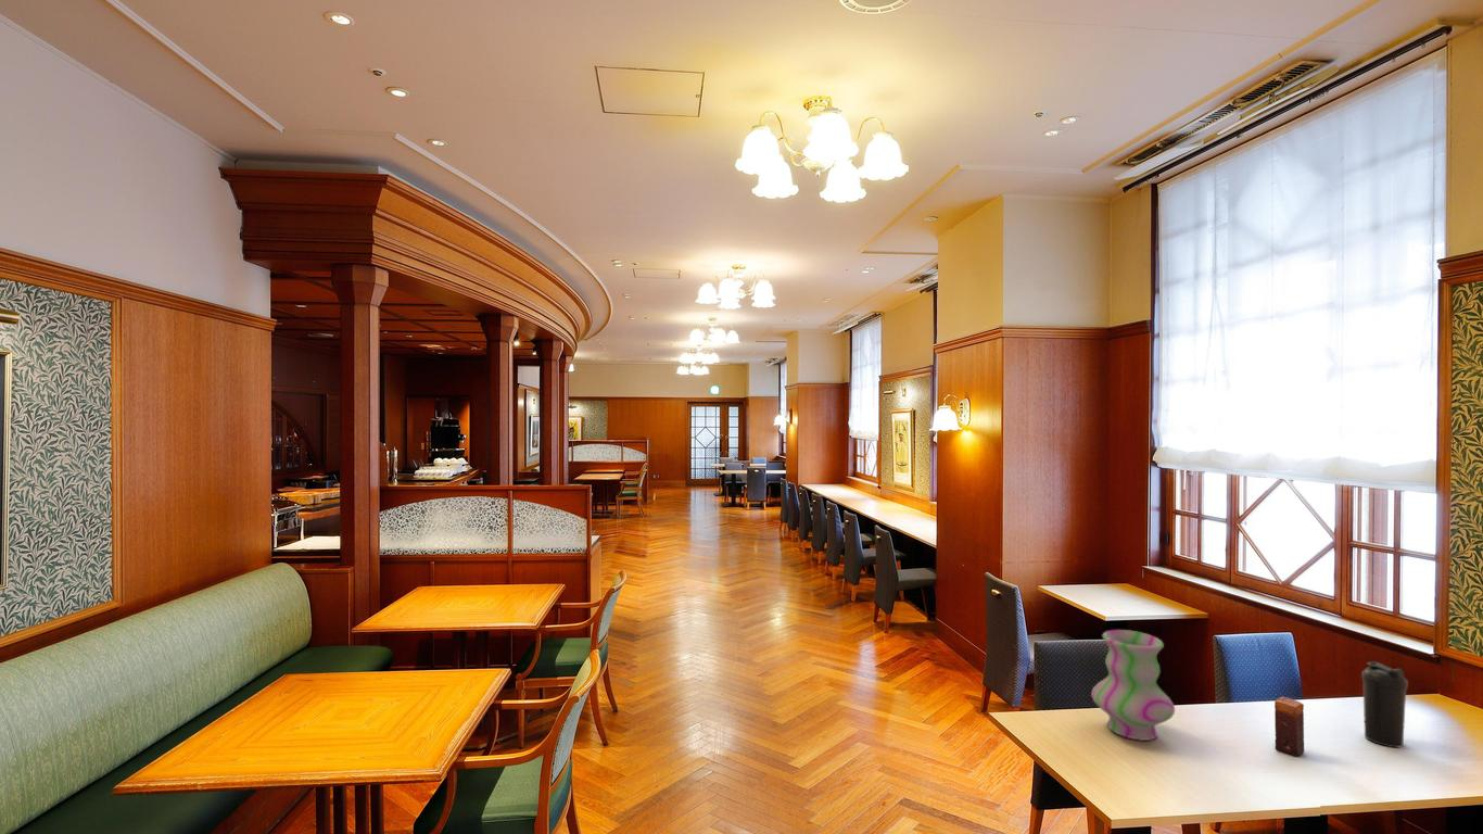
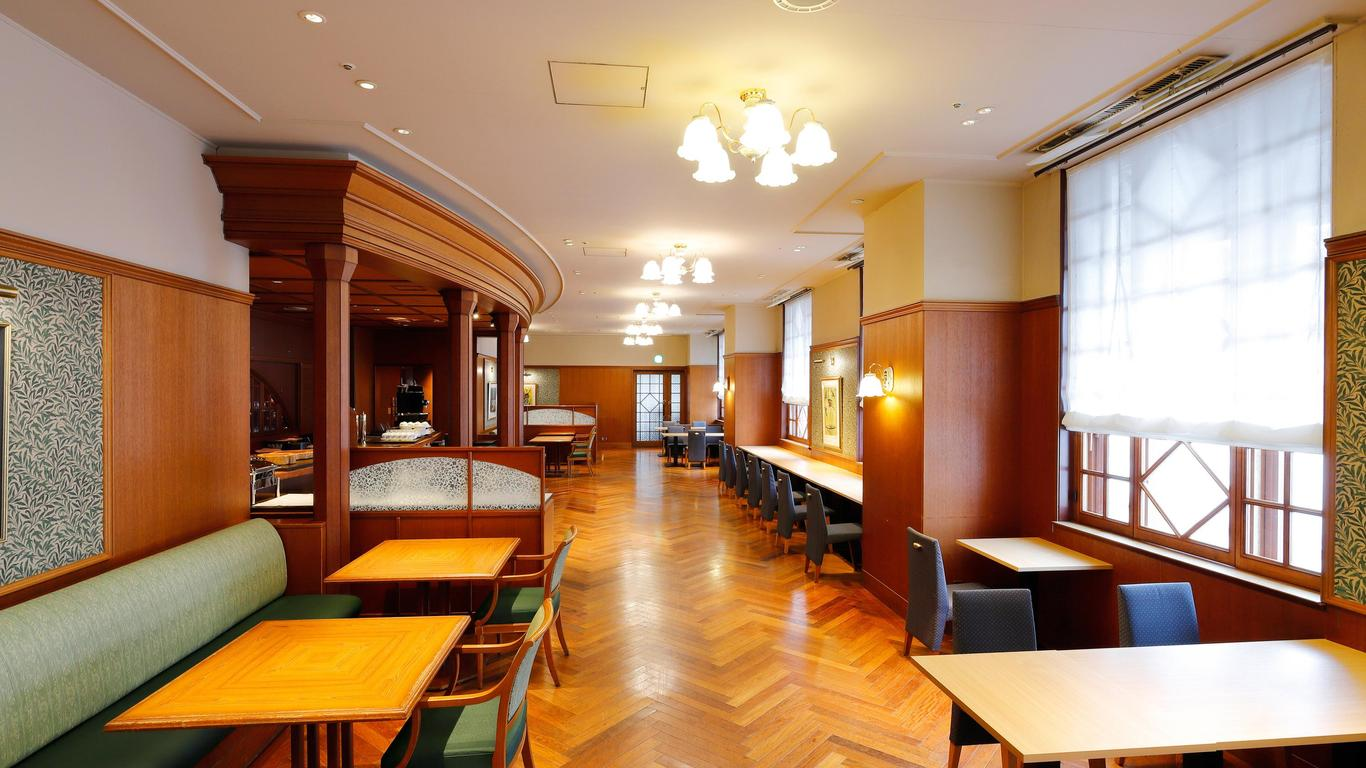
- candle [1273,696,1305,758]
- vase [1090,629,1176,742]
- water bottle [1360,660,1409,748]
